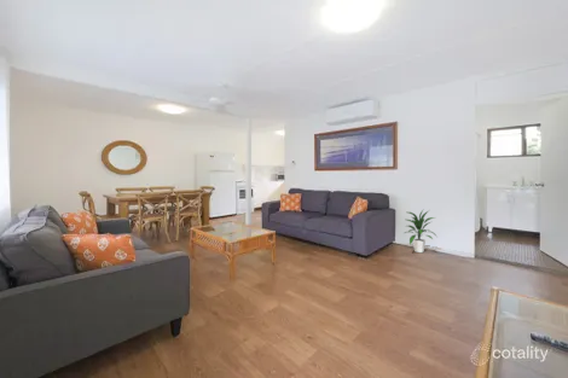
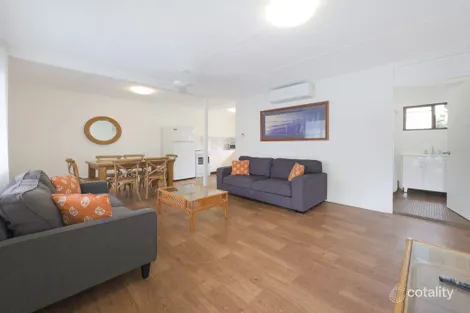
- indoor plant [404,209,437,254]
